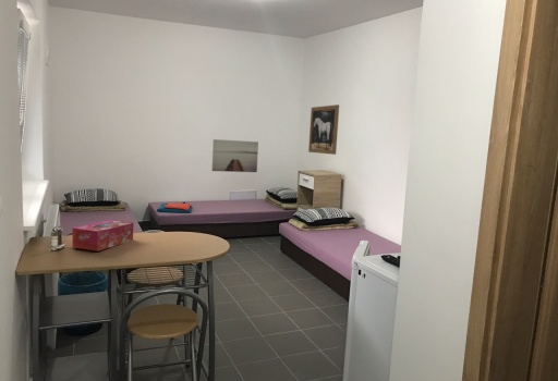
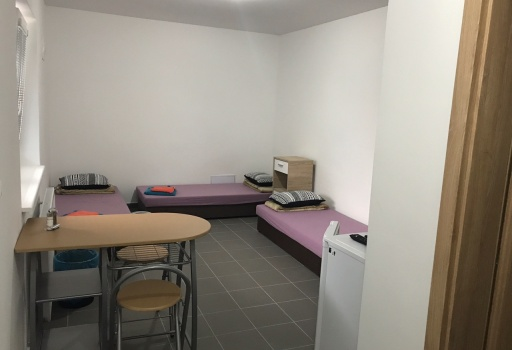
- wall art [307,103,340,156]
- tissue box [71,219,134,253]
- wall art [211,138,259,173]
